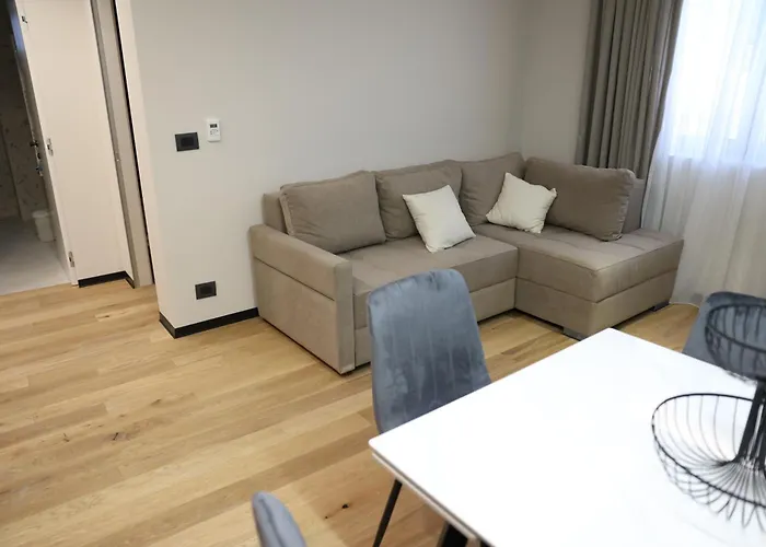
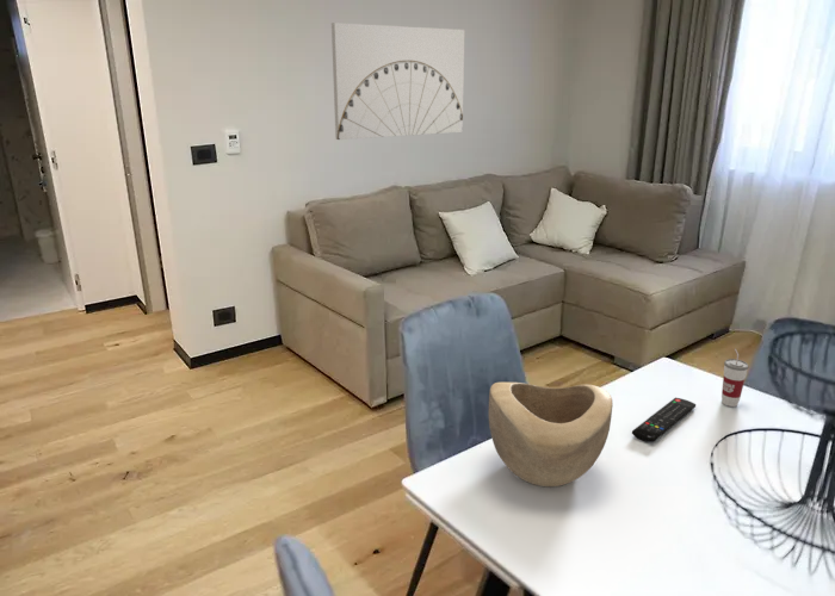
+ wall art [330,21,466,141]
+ remote control [631,397,697,443]
+ cup [720,348,749,408]
+ decorative bowl [488,381,614,488]
